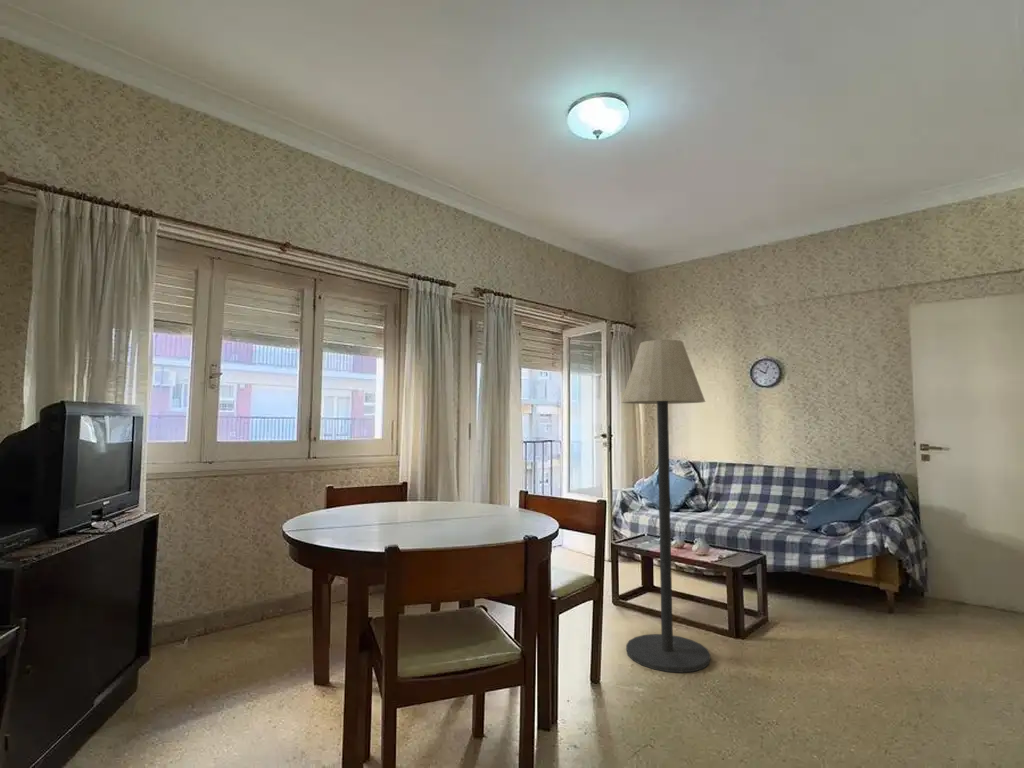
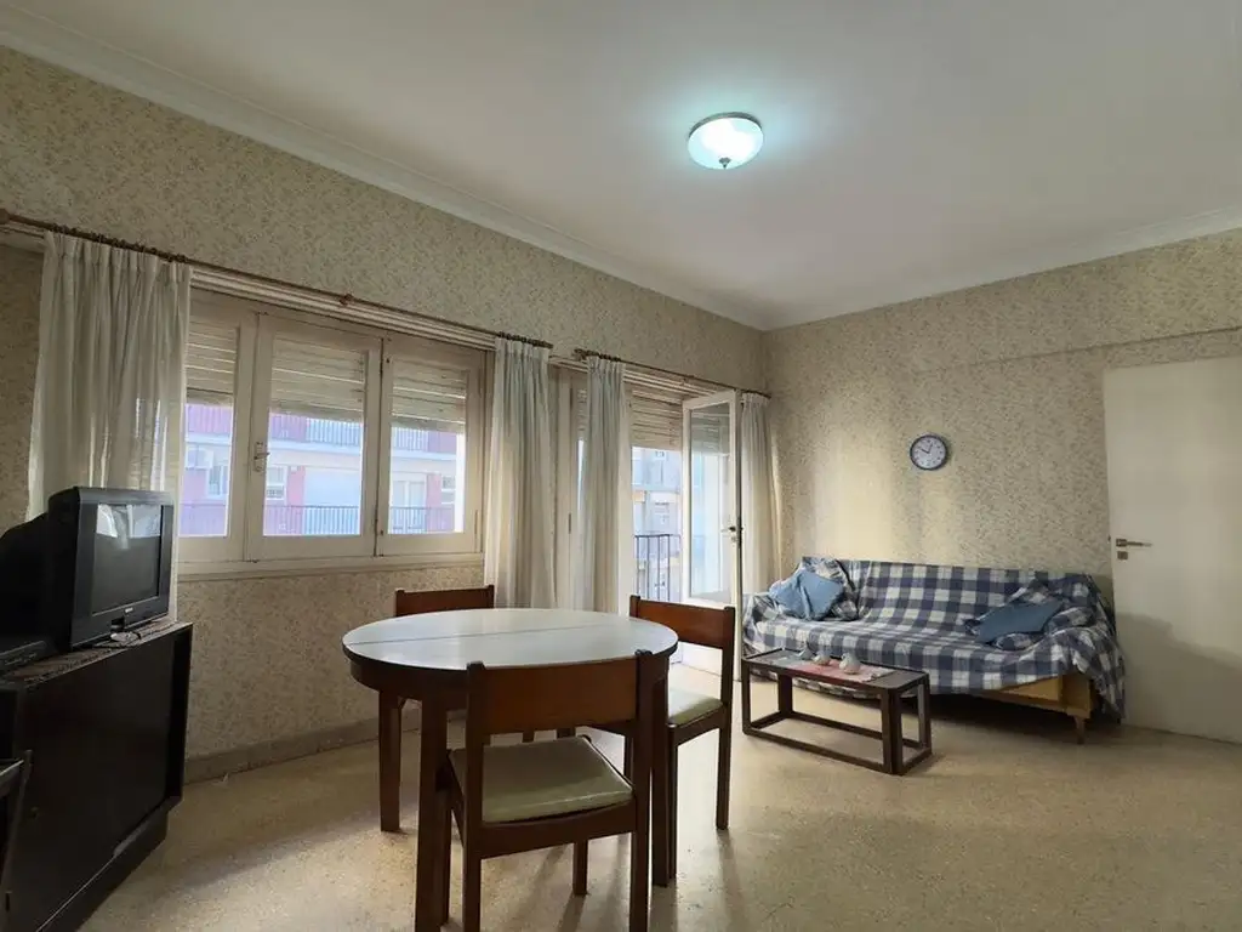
- floor lamp [620,339,711,674]
